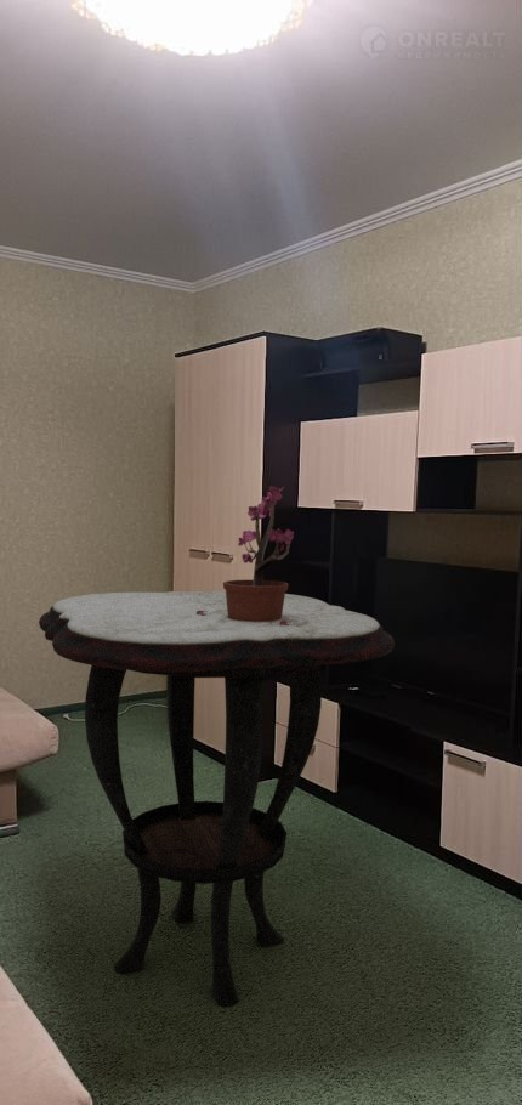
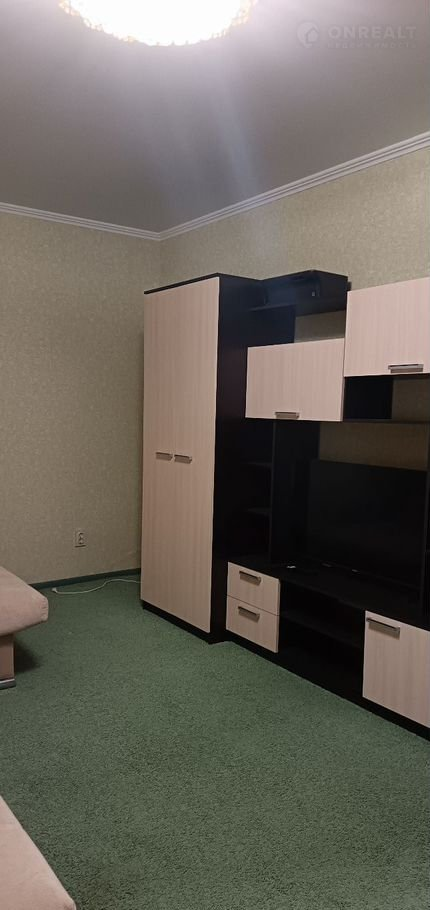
- potted plant [197,484,295,625]
- side table [38,590,396,1007]
